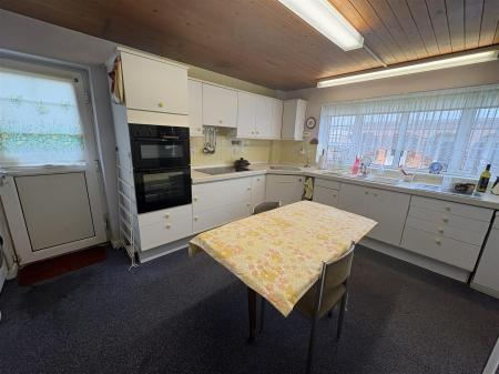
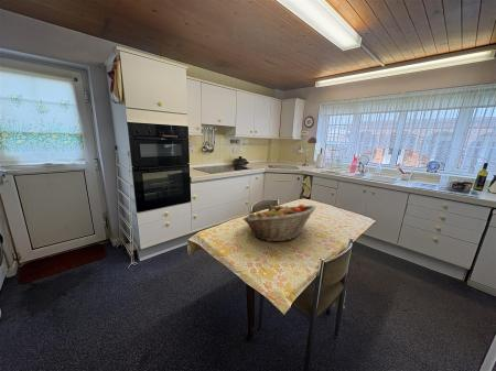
+ fruit basket [242,204,316,242]
